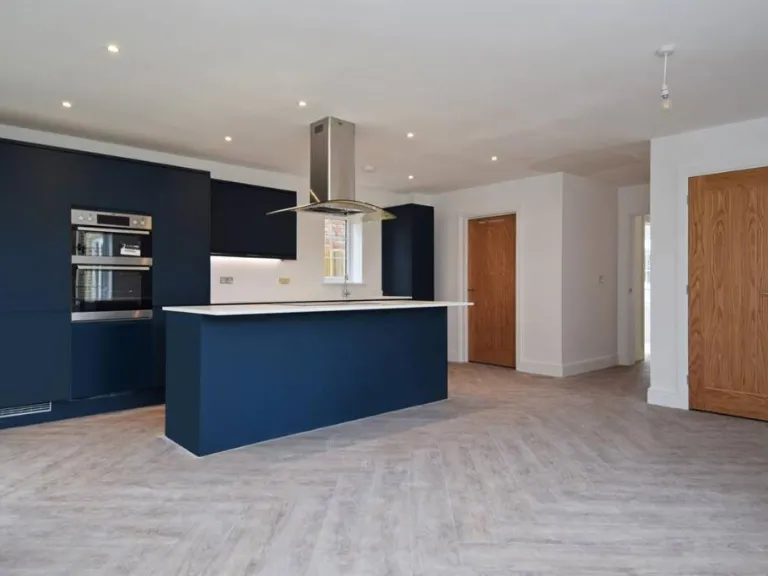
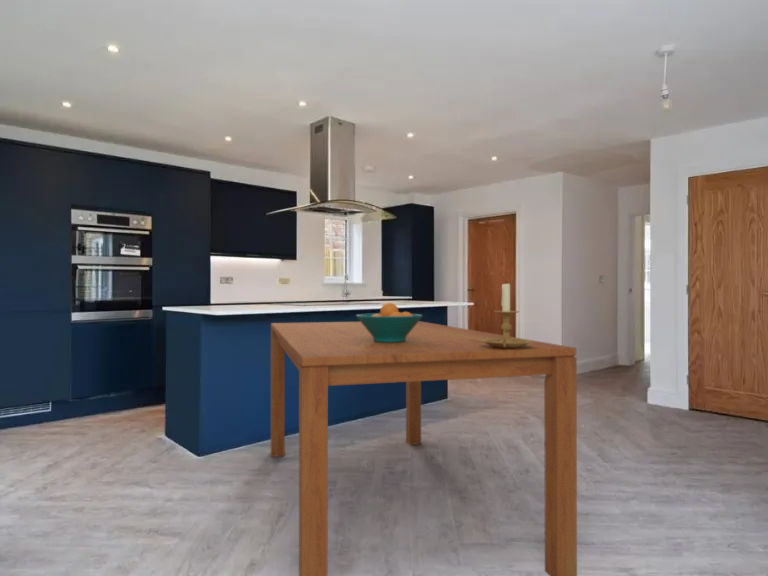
+ dining table [270,320,578,576]
+ candle holder [480,280,535,349]
+ fruit bowl [355,302,424,343]
